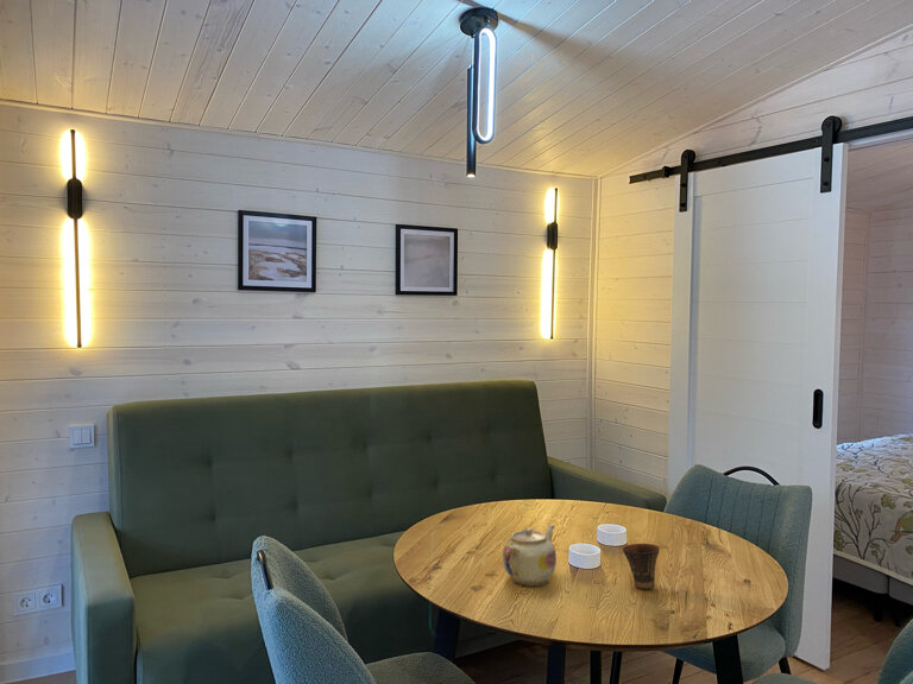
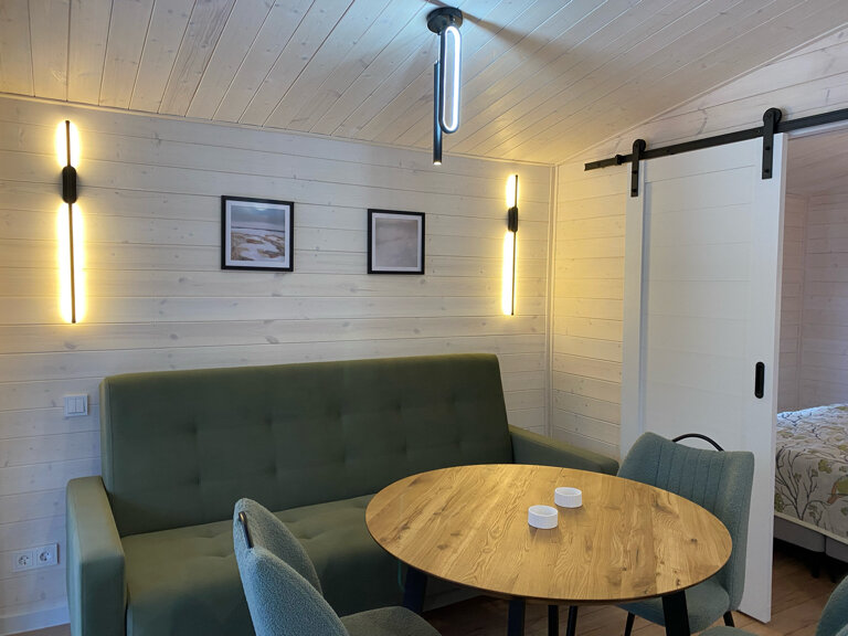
- cup [622,543,661,590]
- teapot [502,524,558,588]
